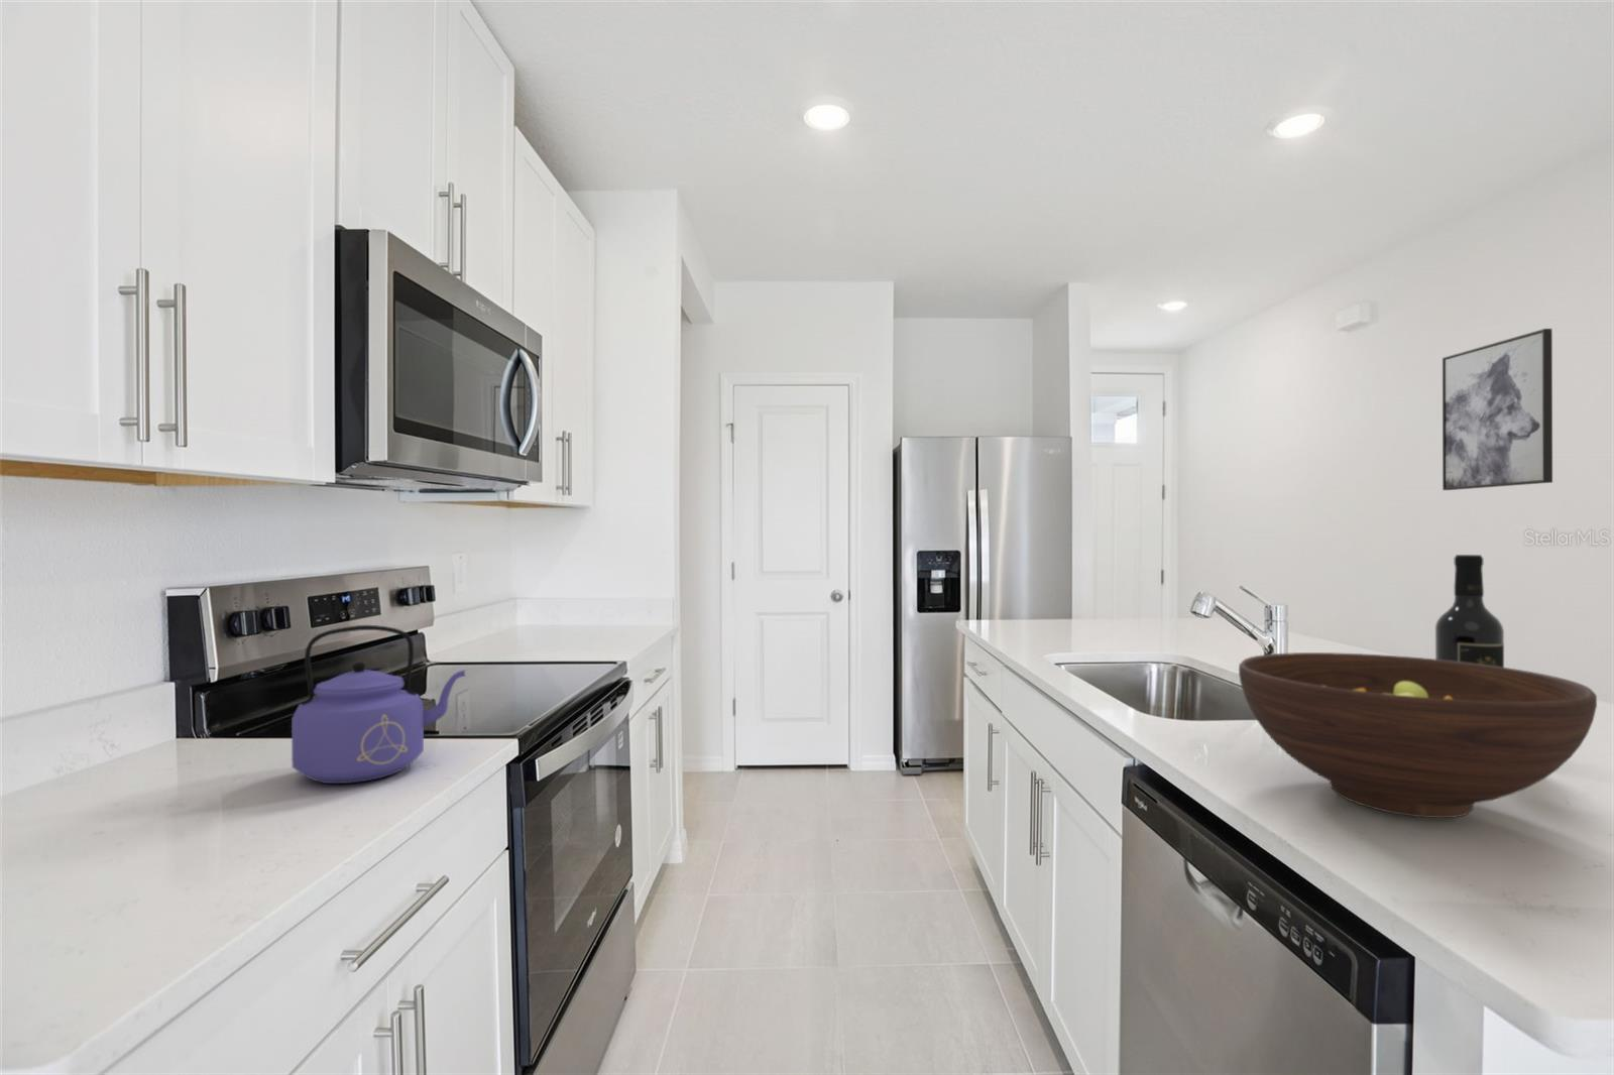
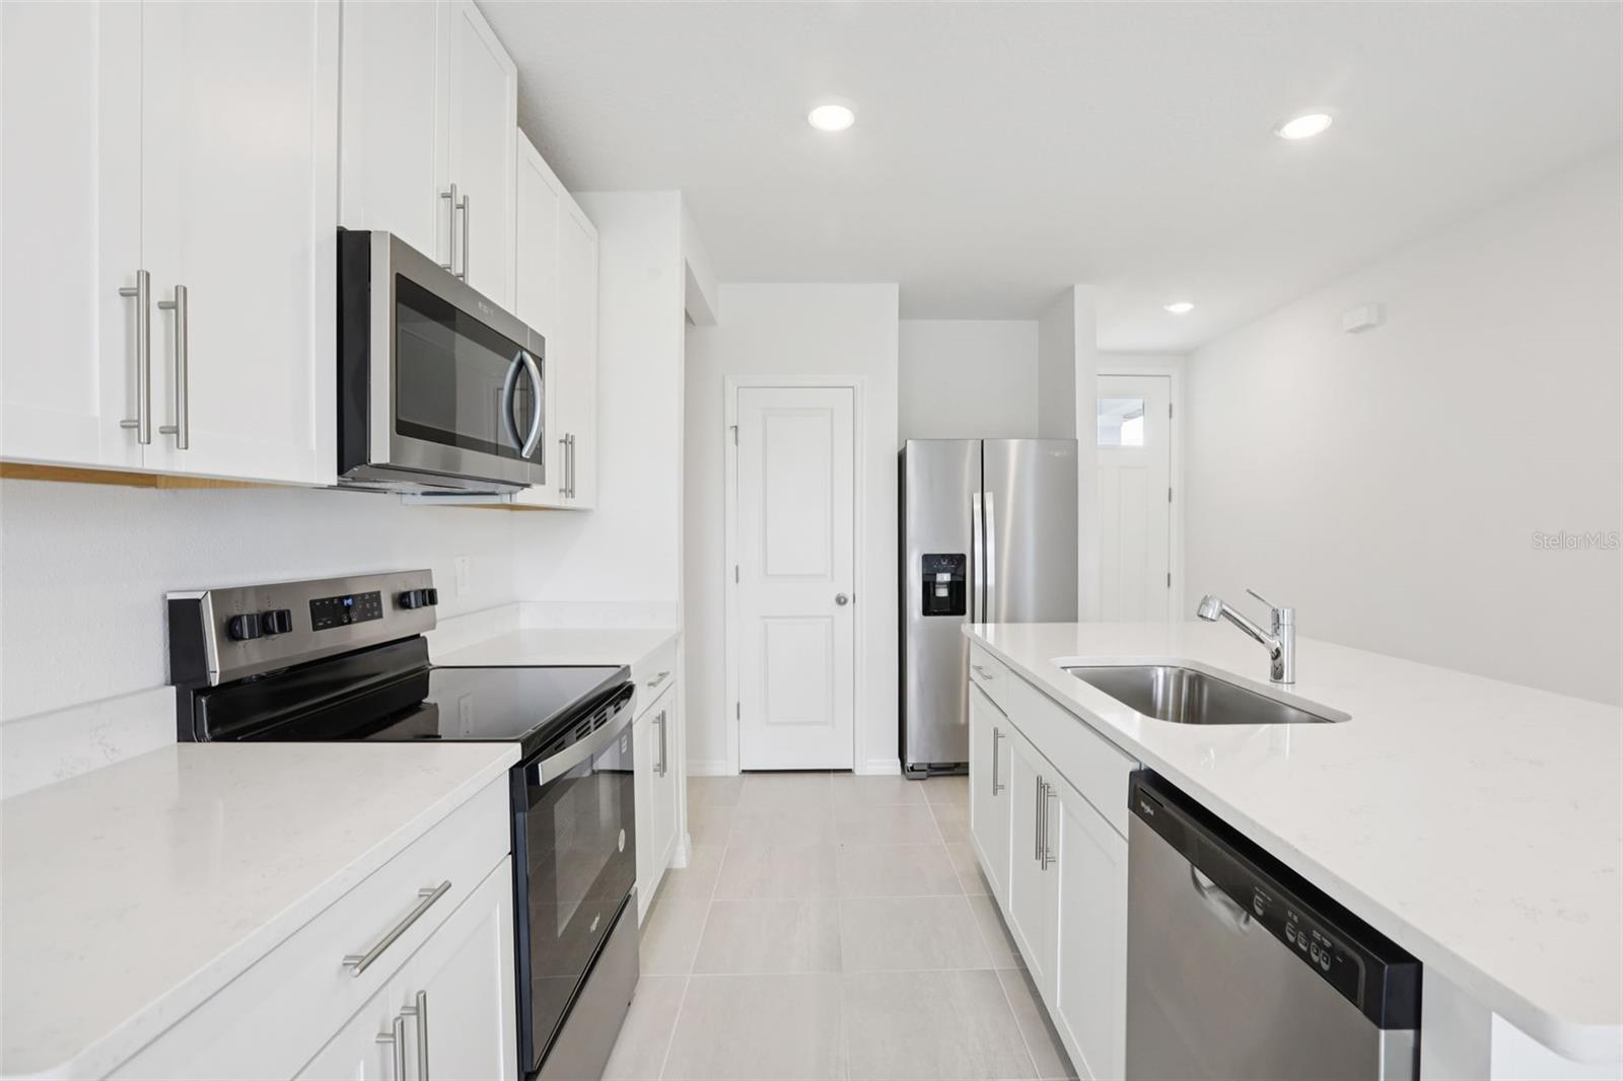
- wine bottle [1434,553,1505,667]
- wall art [1441,328,1554,491]
- fruit bowl [1237,651,1598,819]
- kettle [290,624,467,785]
